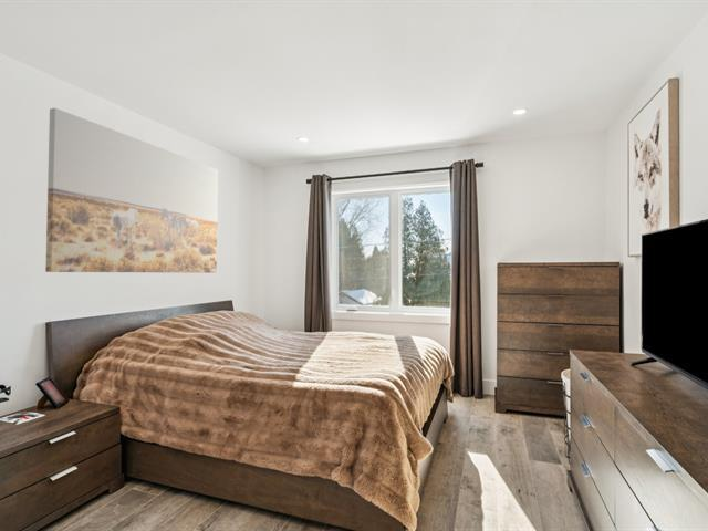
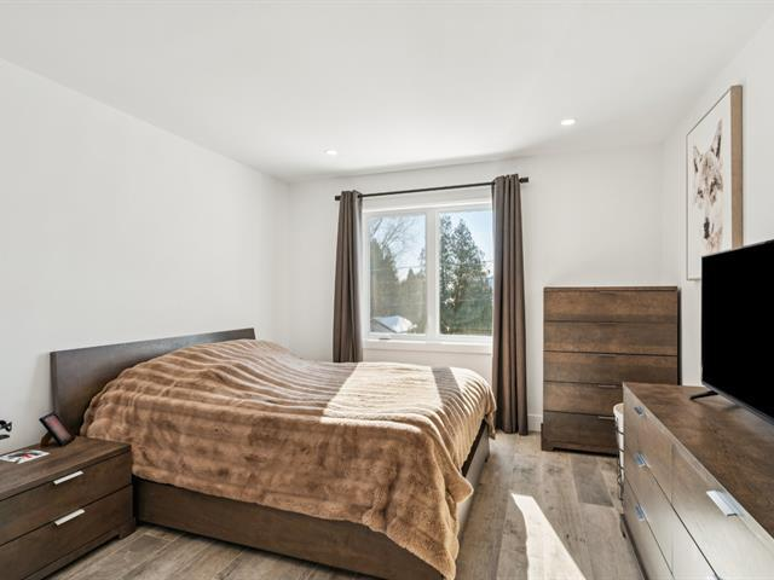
- wall art [44,107,219,273]
